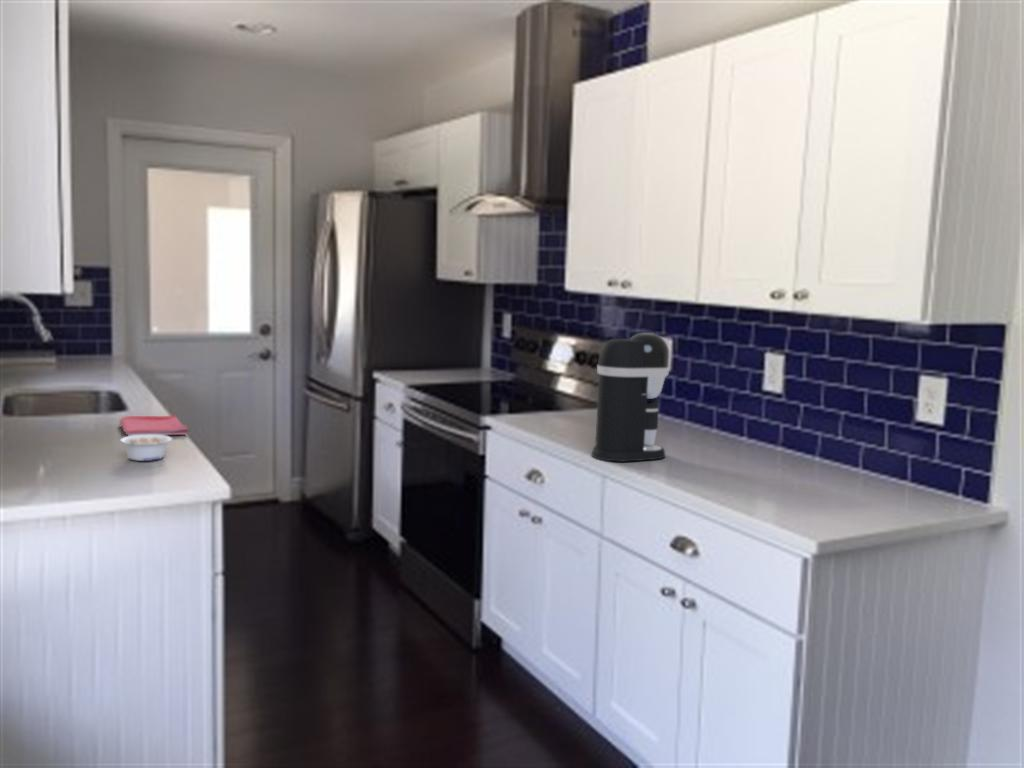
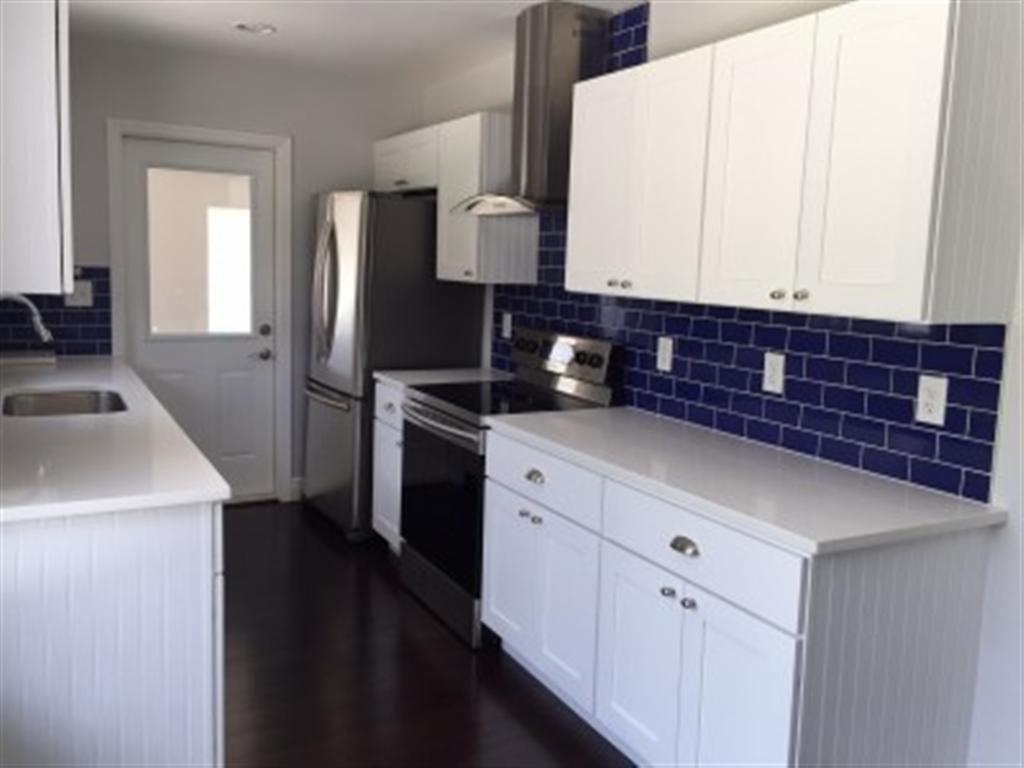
- dish towel [119,414,189,436]
- coffee maker [591,332,670,463]
- legume [119,434,173,462]
